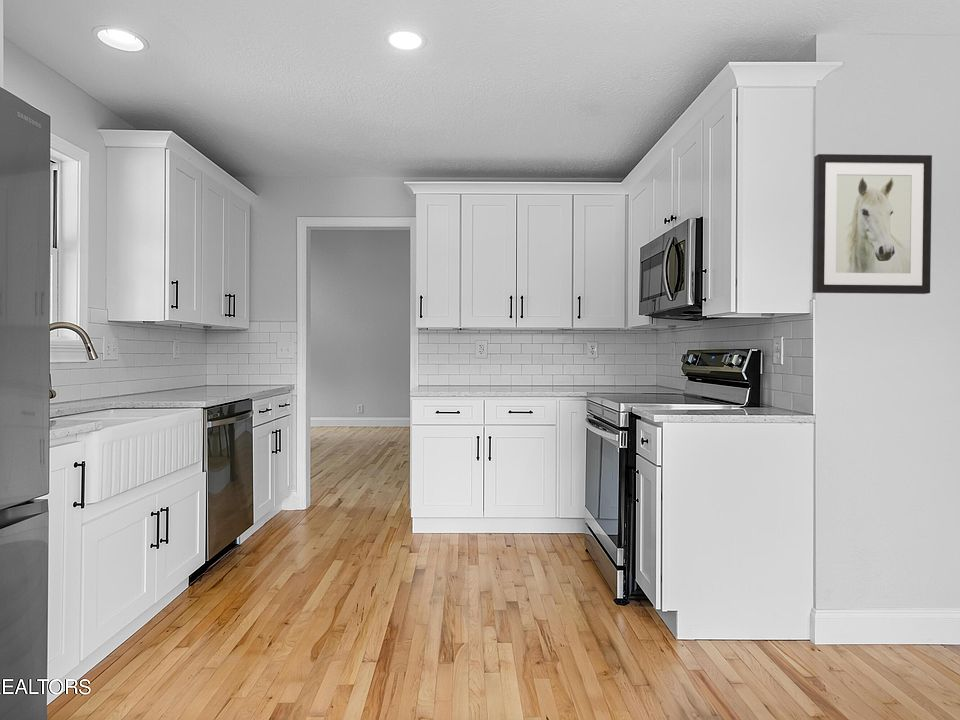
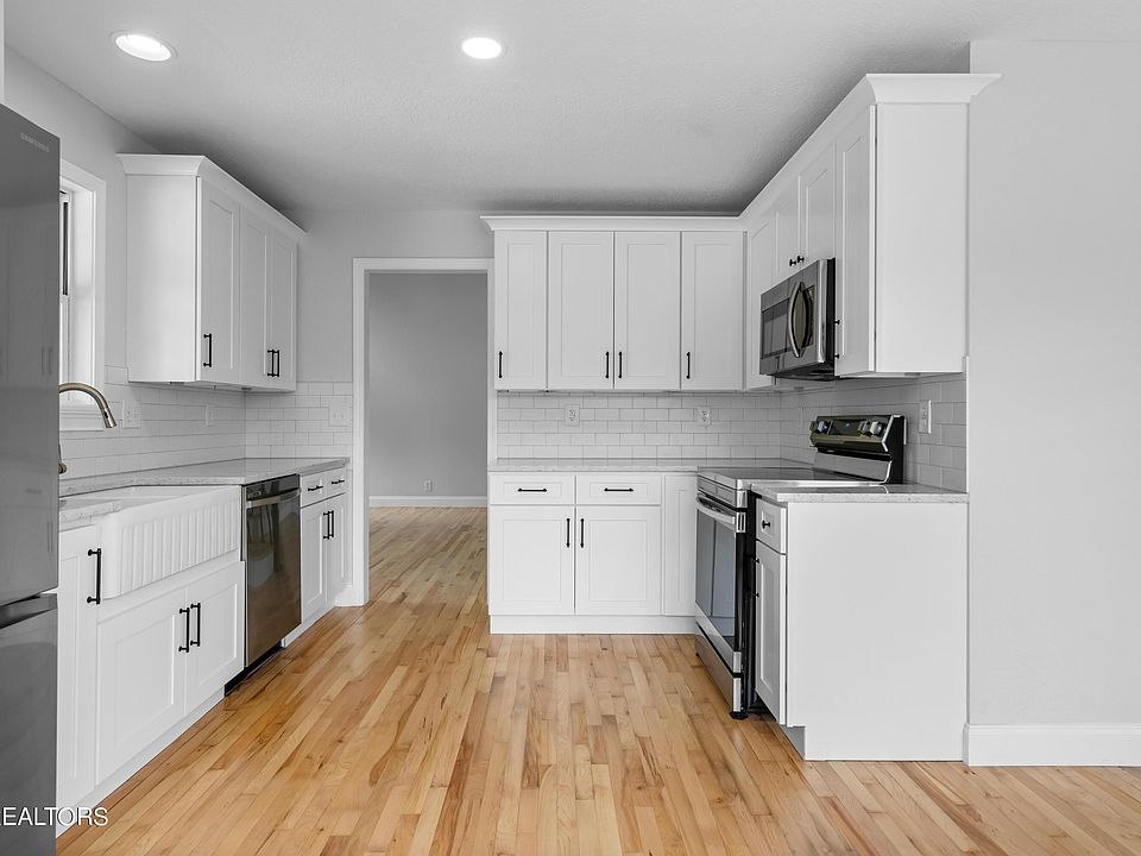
- wall art [812,153,933,295]
